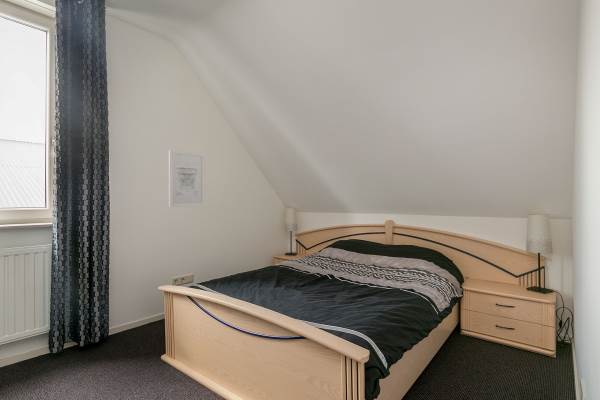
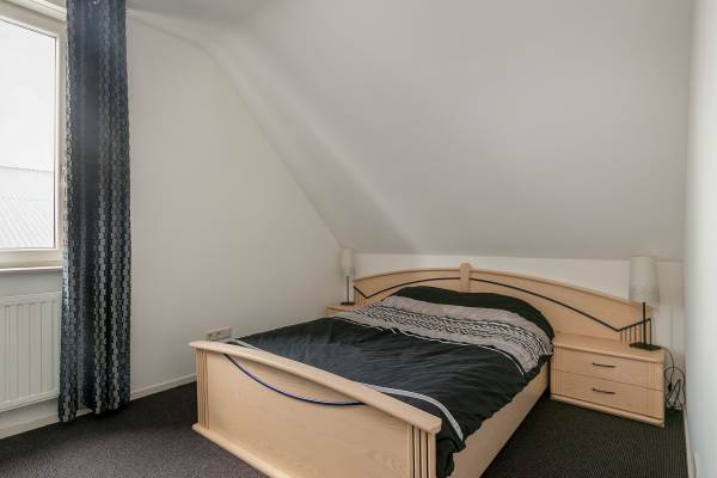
- wall art [168,149,205,208]
